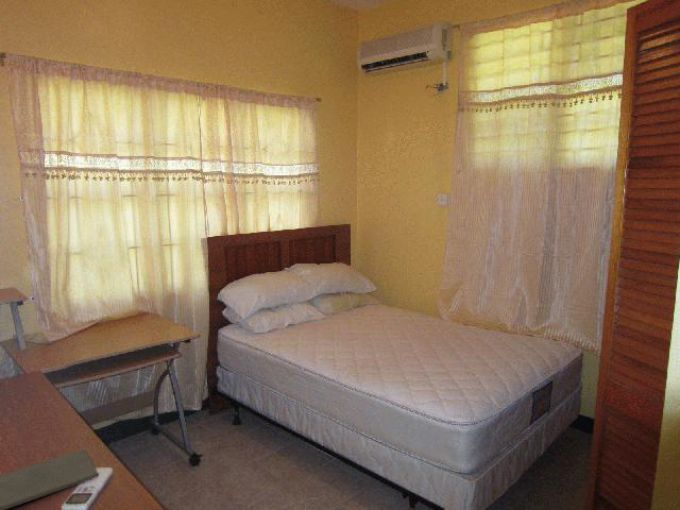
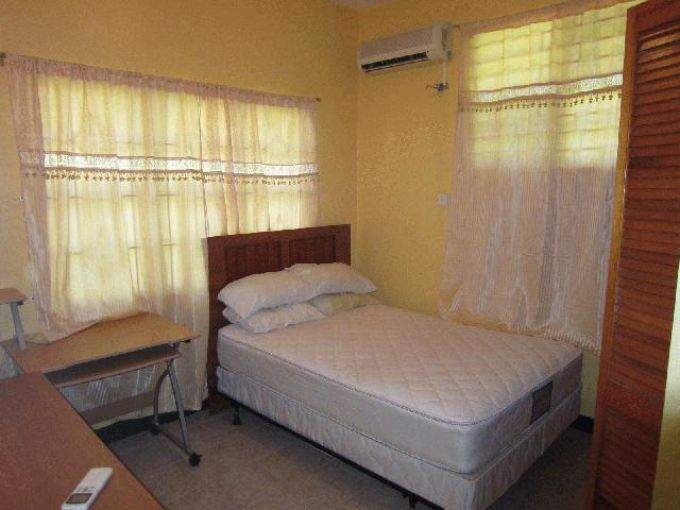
- notepad [0,448,99,510]
